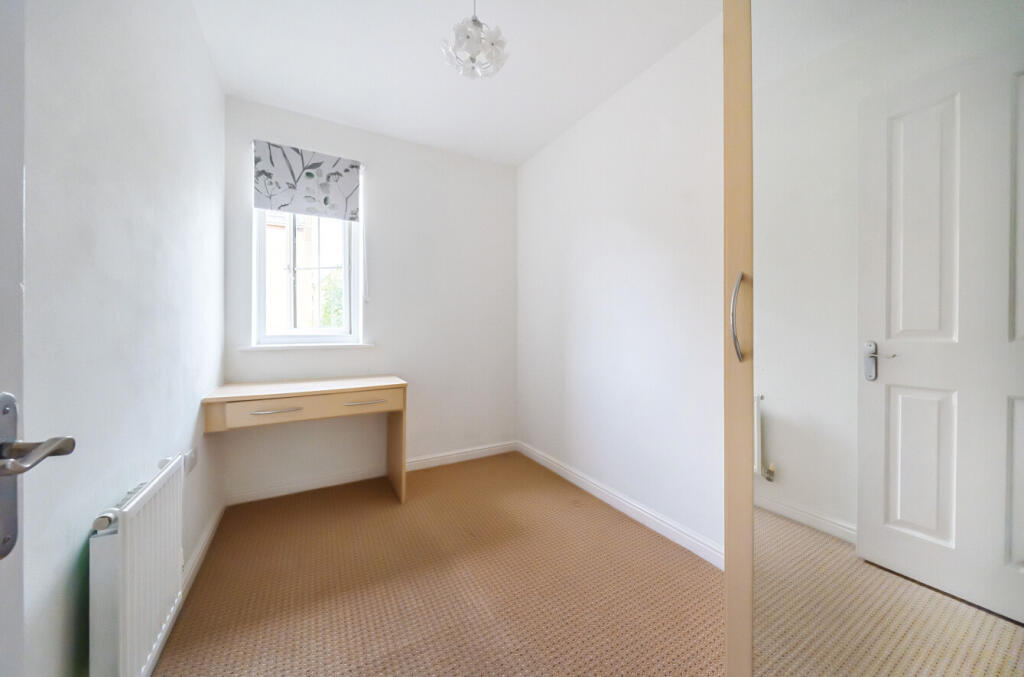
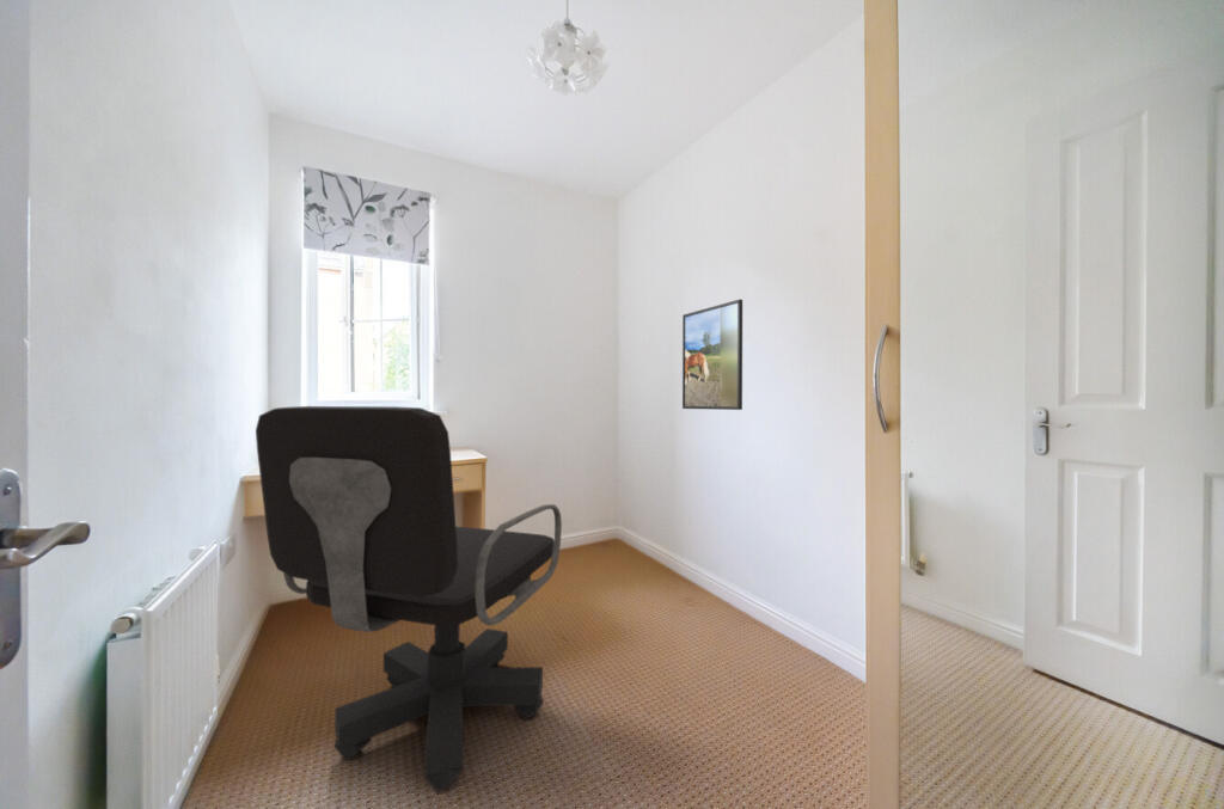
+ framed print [681,299,743,411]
+ office chair [255,405,563,793]
